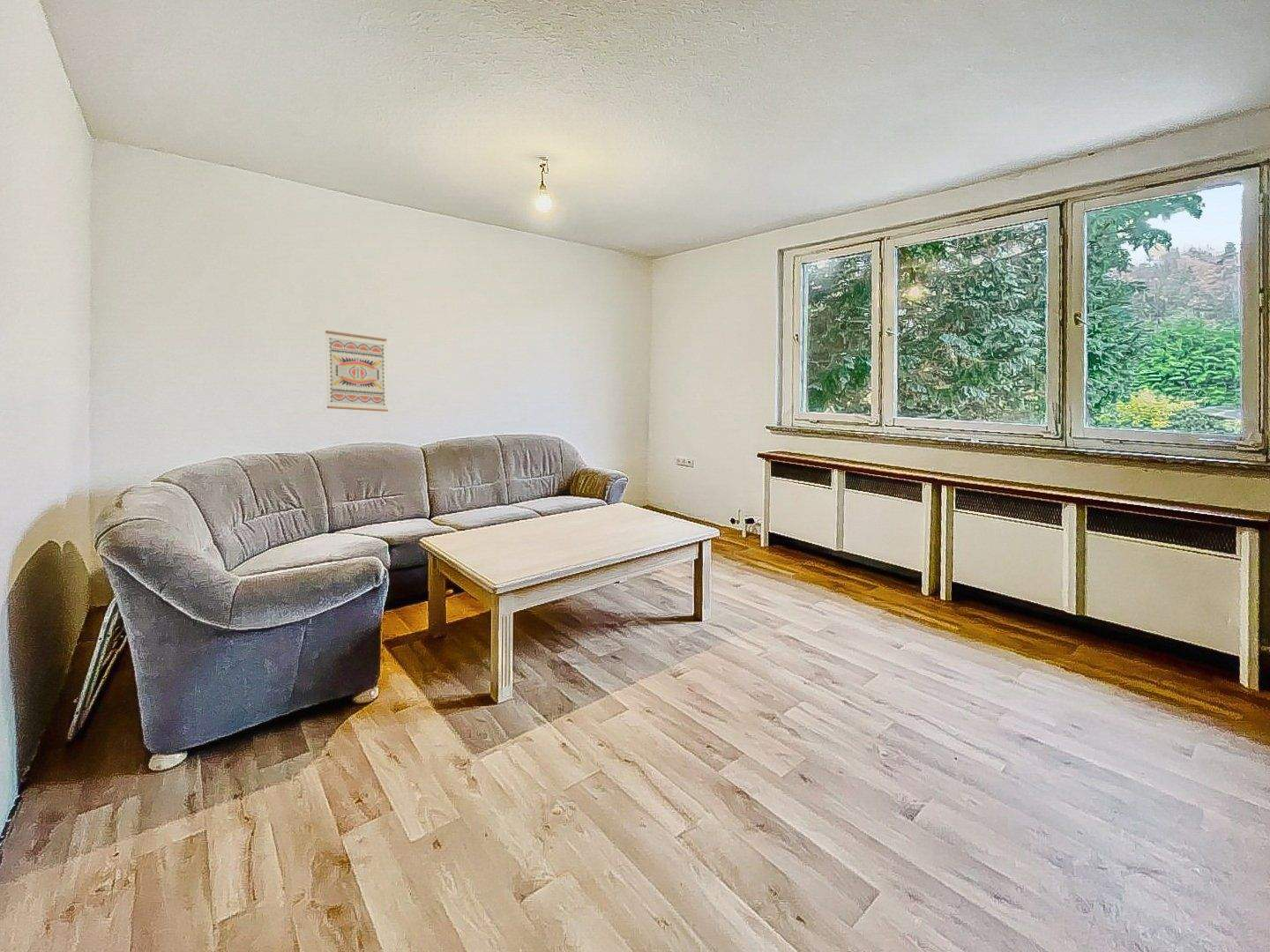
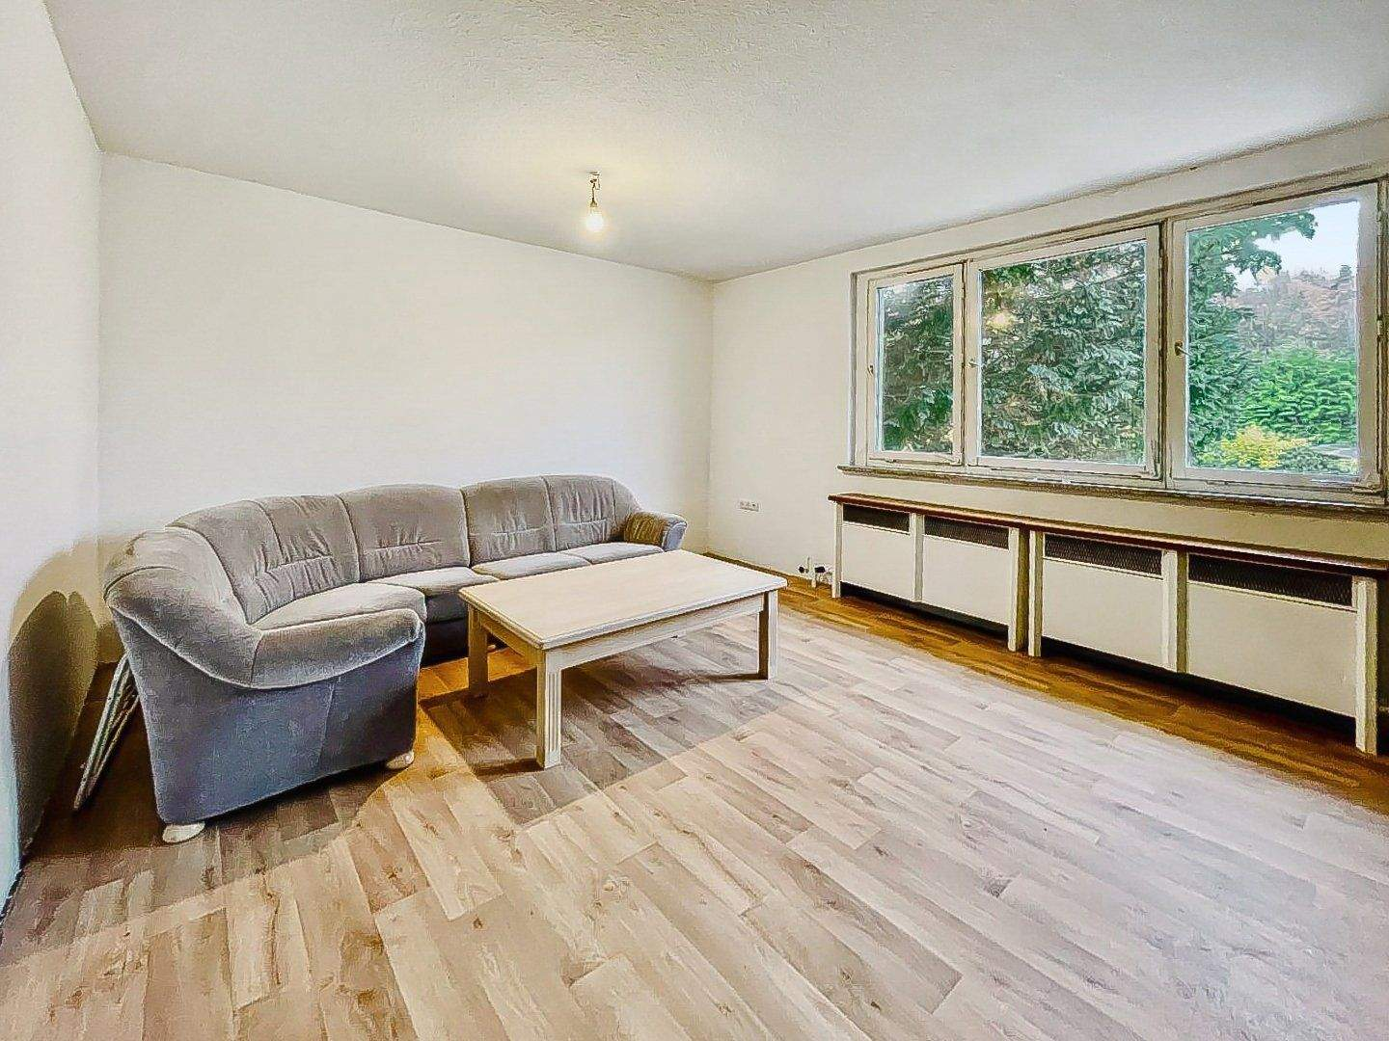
- wall art [325,330,389,413]
